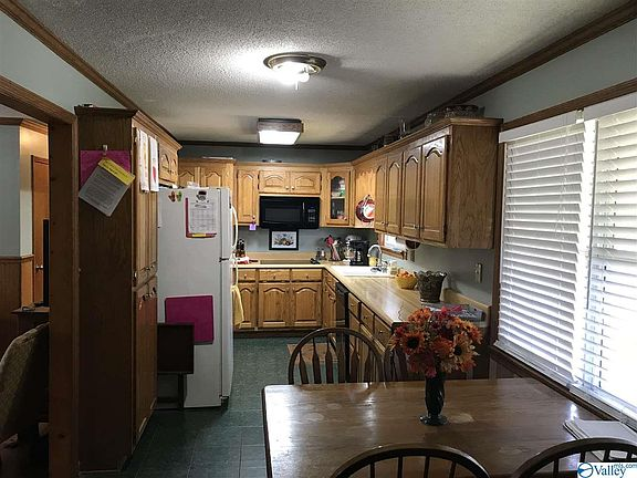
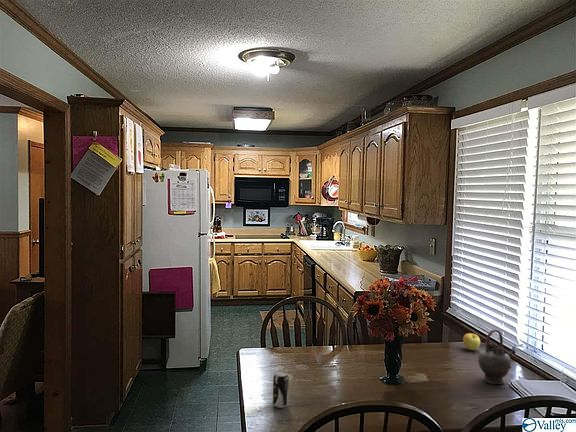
+ teapot [477,329,514,385]
+ beverage can [272,370,290,409]
+ apple [462,333,481,351]
